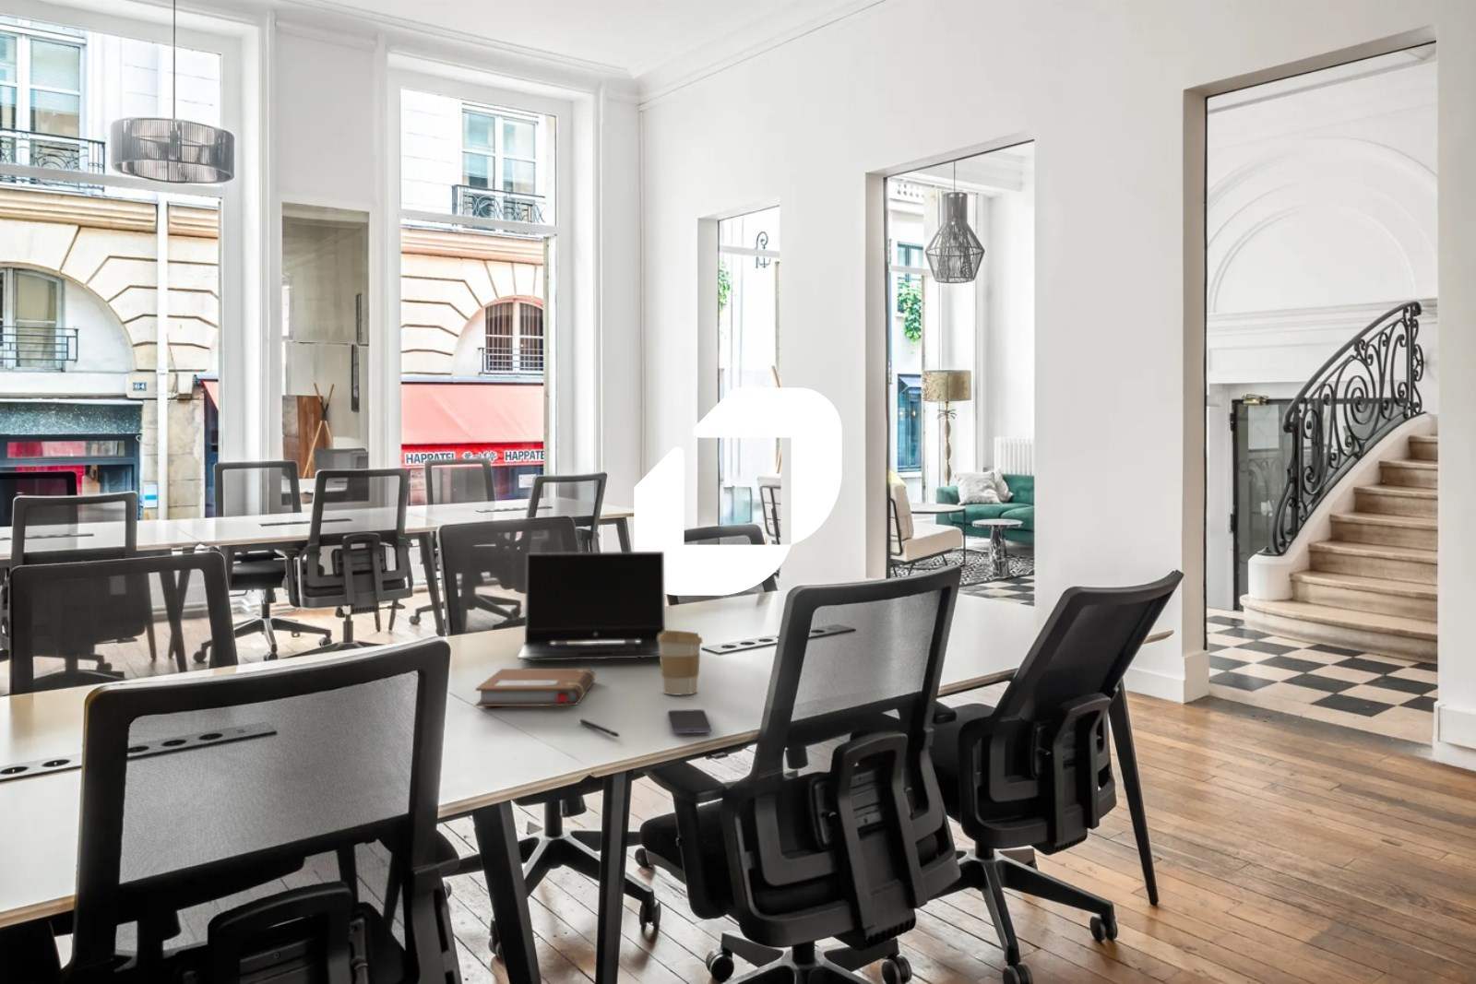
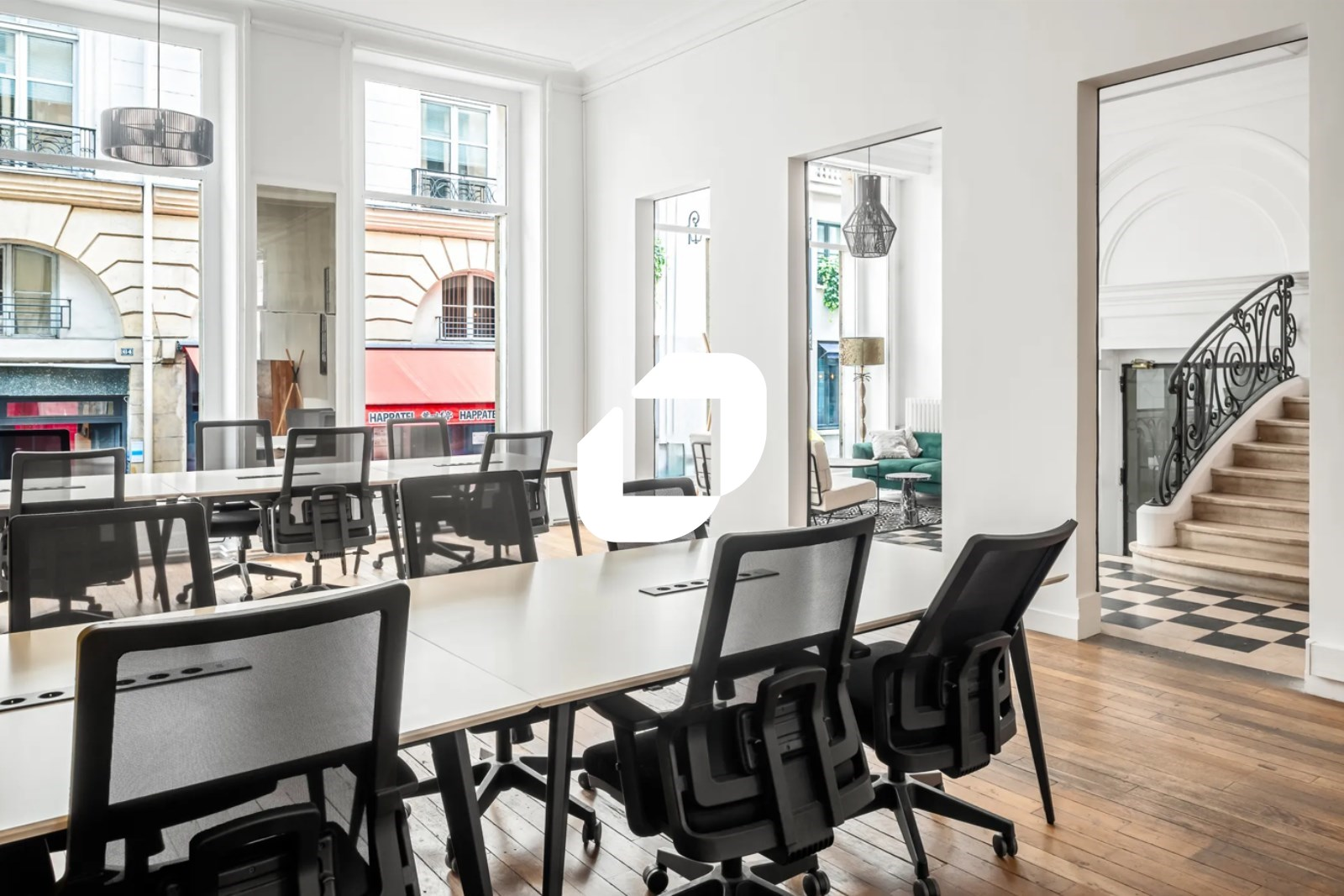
- smartphone [666,708,712,734]
- coffee cup [658,629,703,695]
- pen [579,718,619,738]
- notebook [476,668,596,707]
- laptop computer [516,550,666,662]
